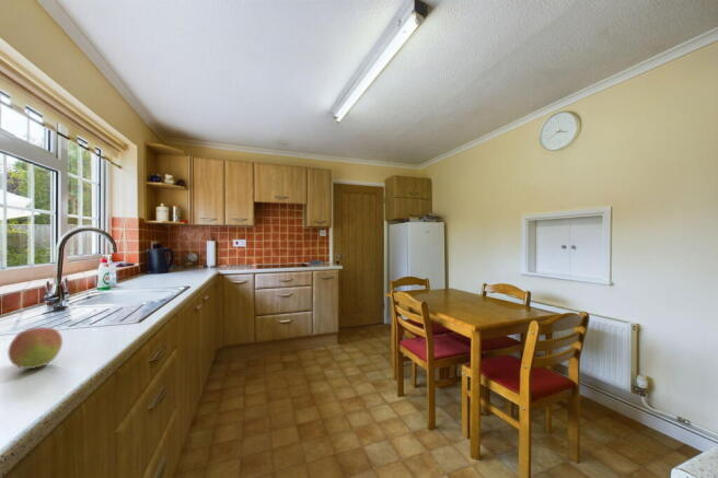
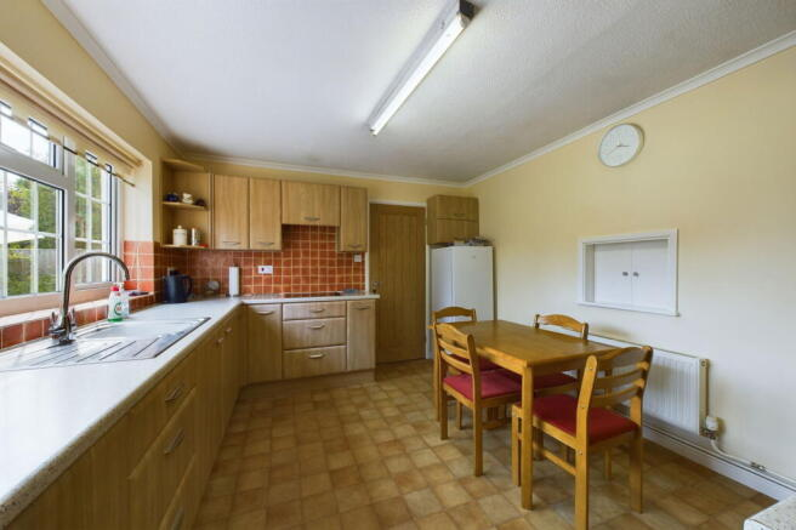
- fruit [7,326,63,370]
